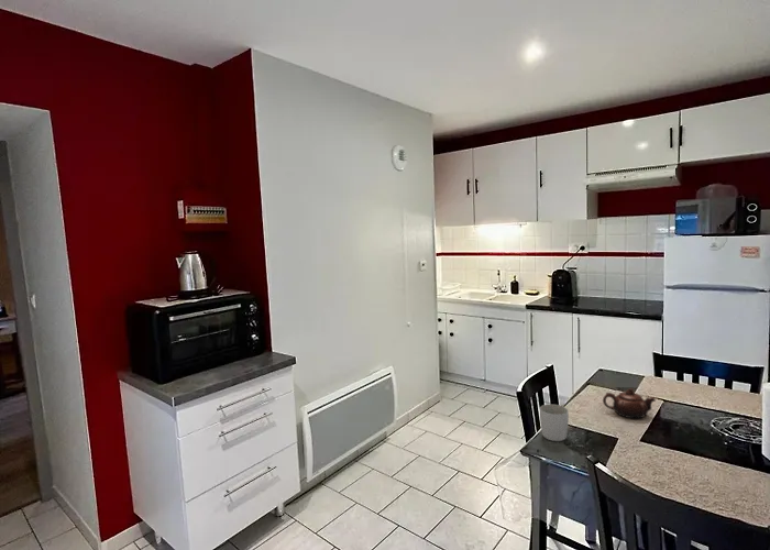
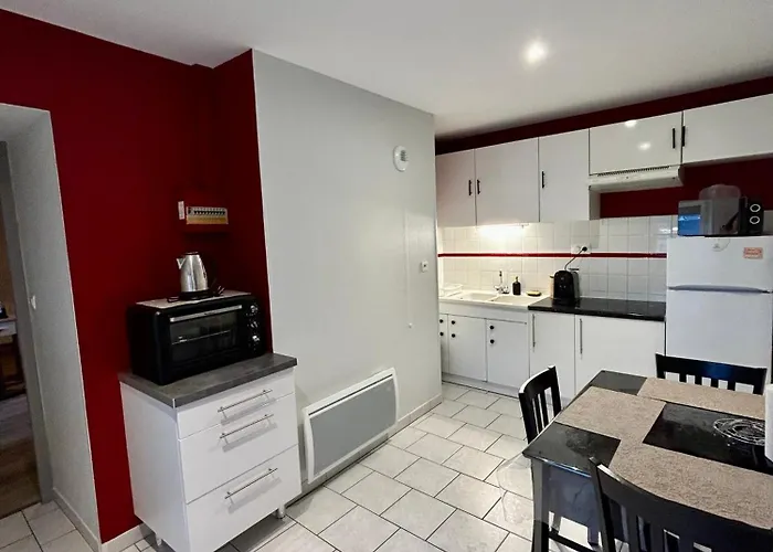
- mug [539,404,570,442]
- teapot [602,387,657,419]
